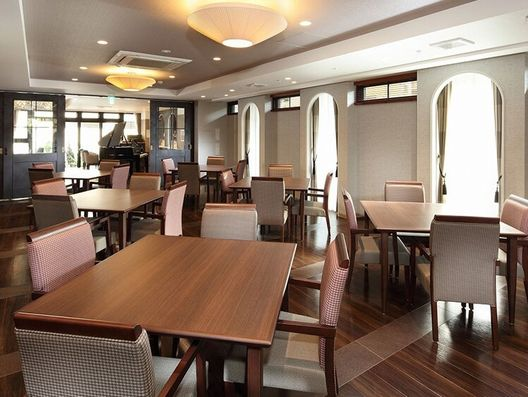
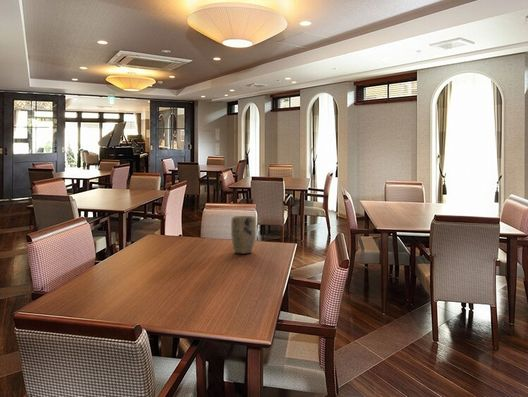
+ plant pot [230,215,256,255]
